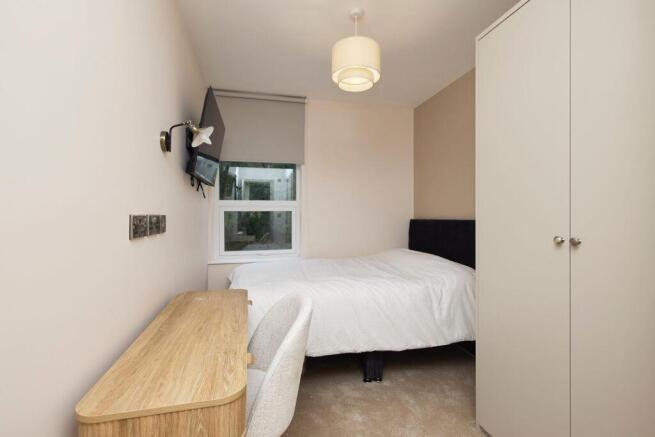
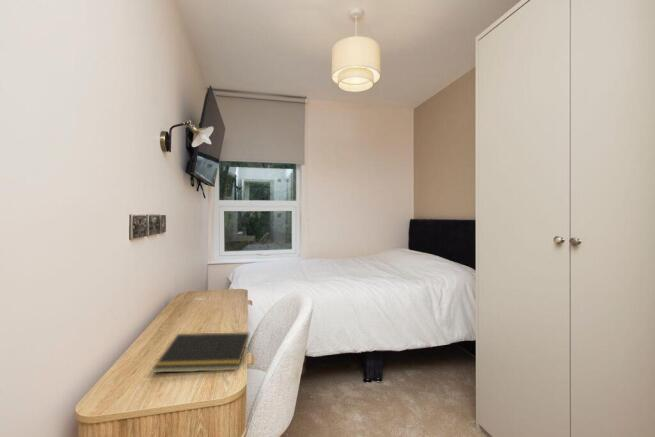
+ notepad [151,332,250,374]
